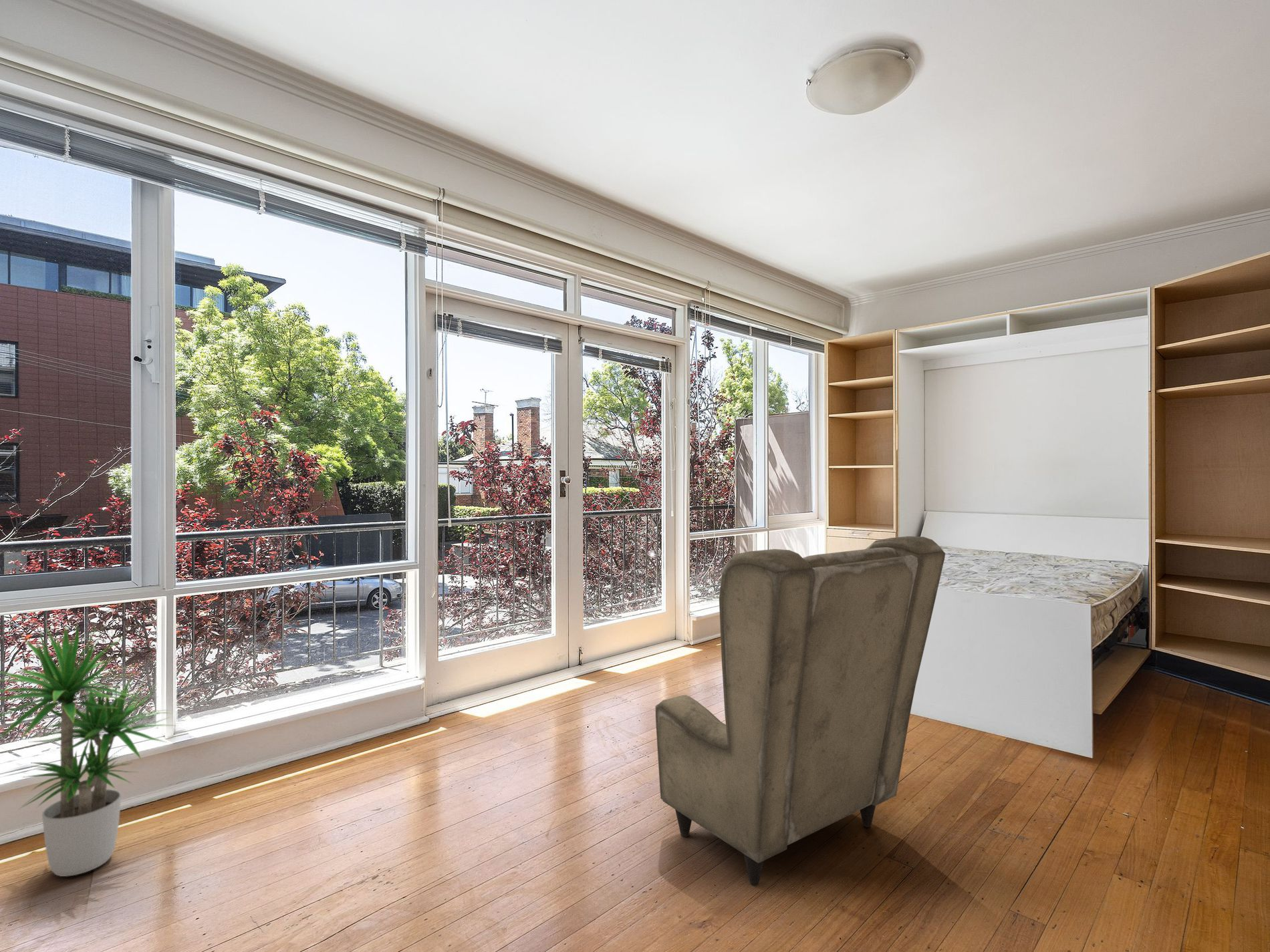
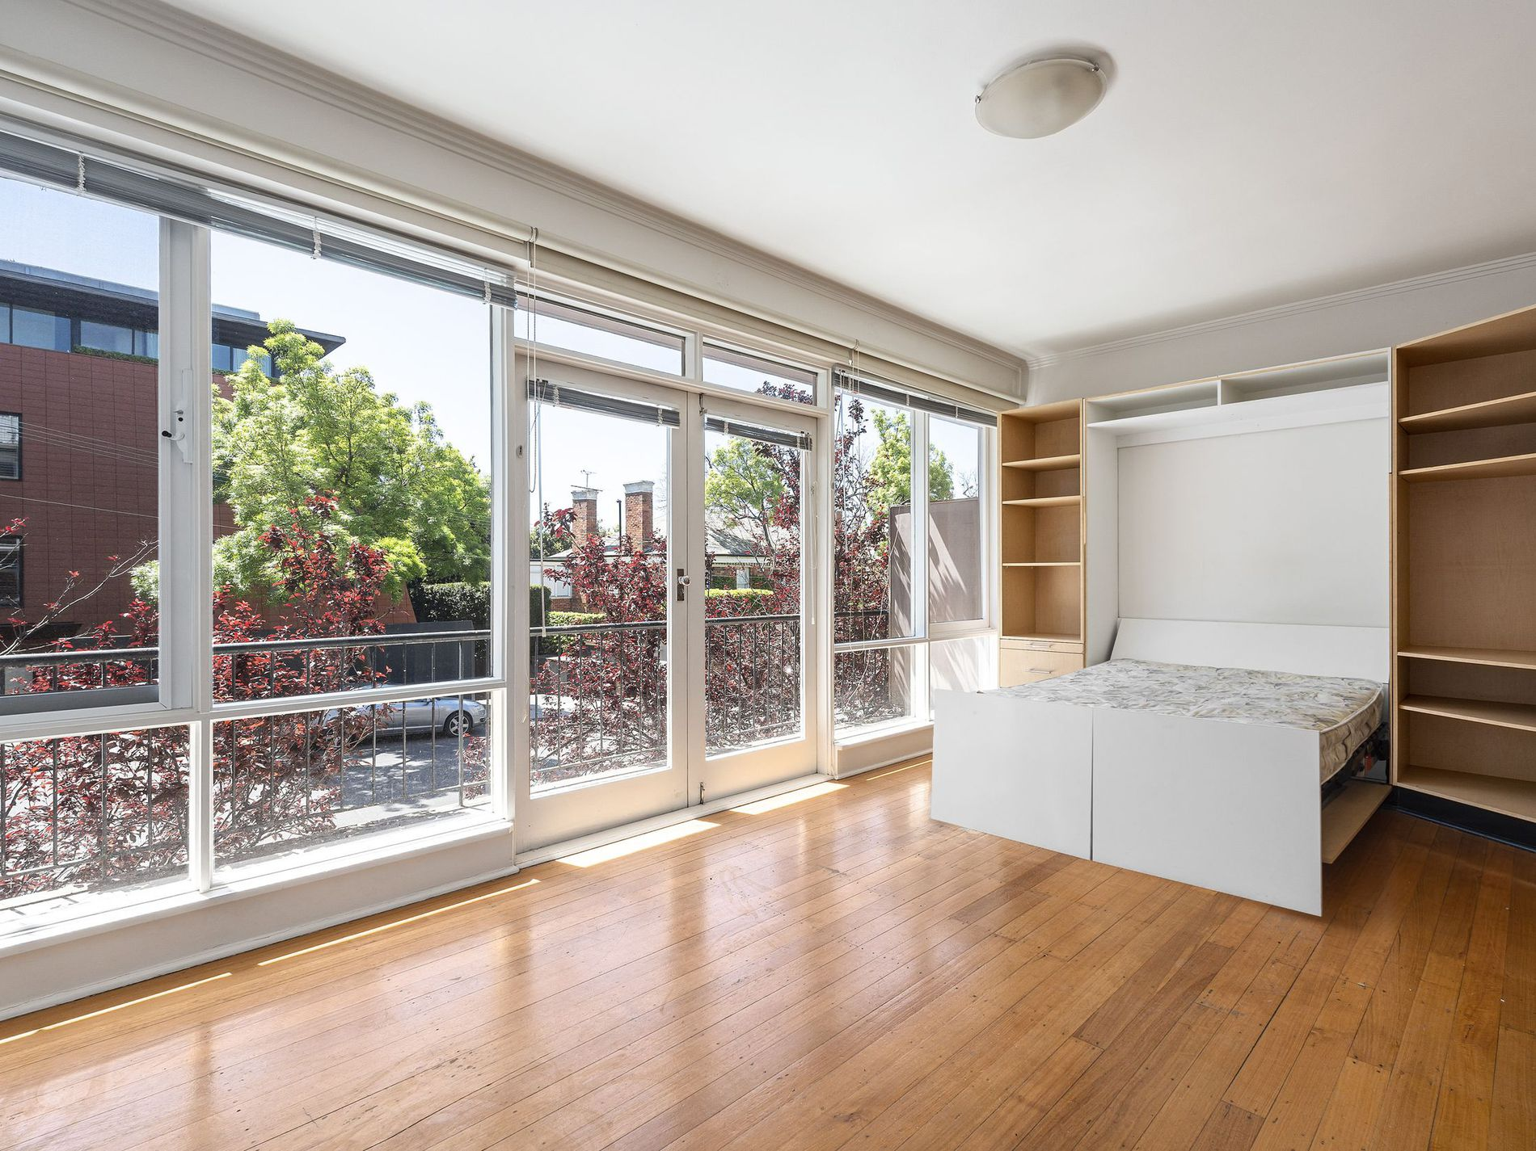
- armchair [655,536,946,887]
- potted plant [0,621,180,877]
